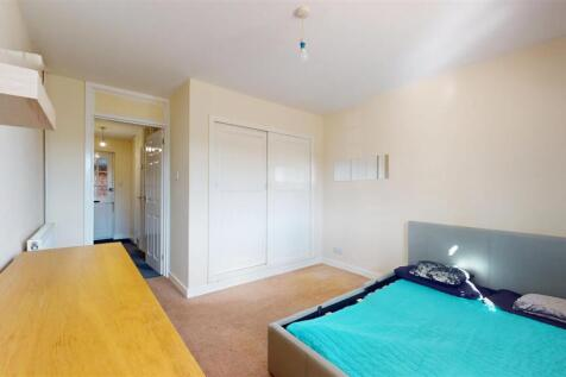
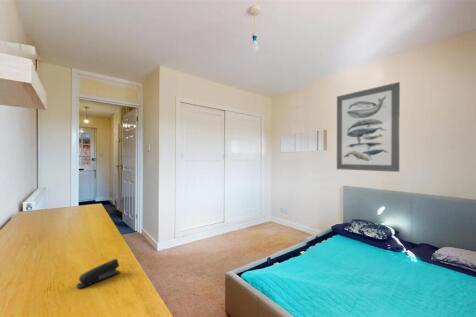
+ stapler [76,258,121,289]
+ wall art [336,81,401,173]
